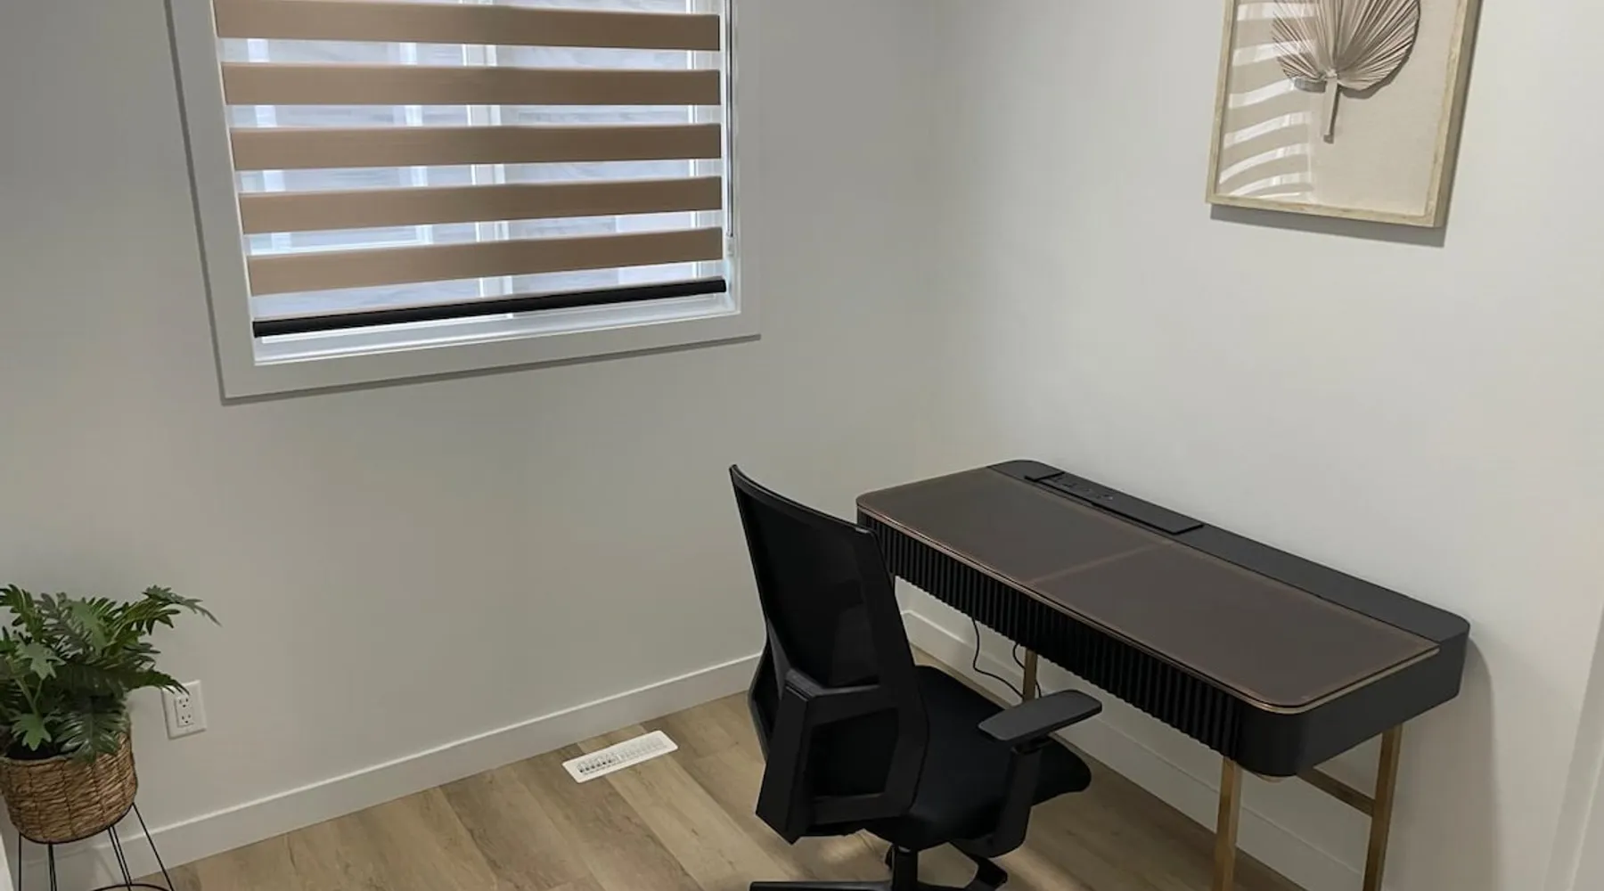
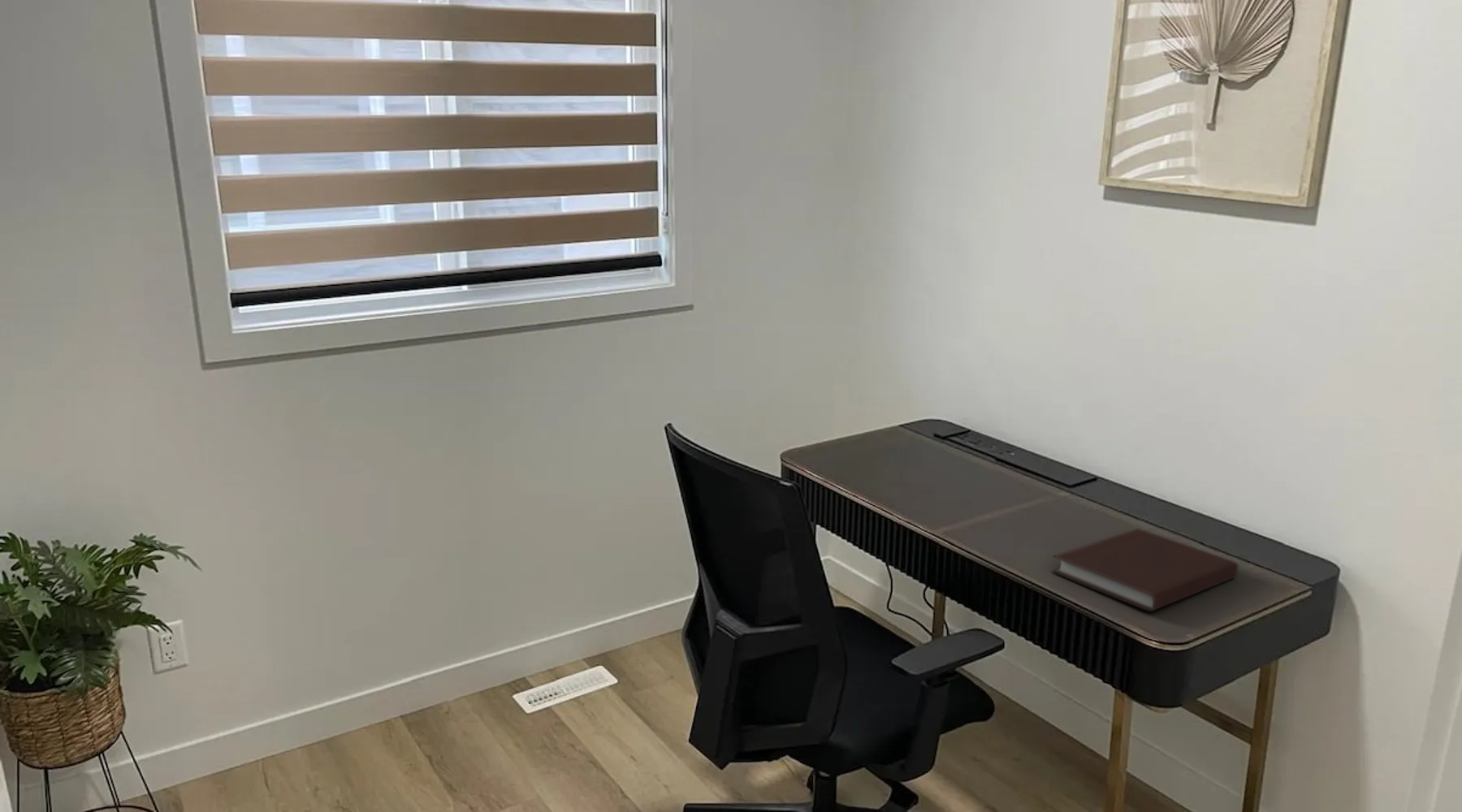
+ notebook [1050,528,1239,612]
